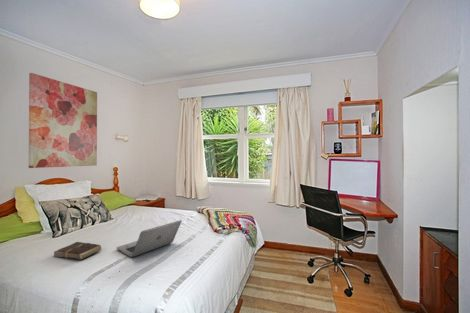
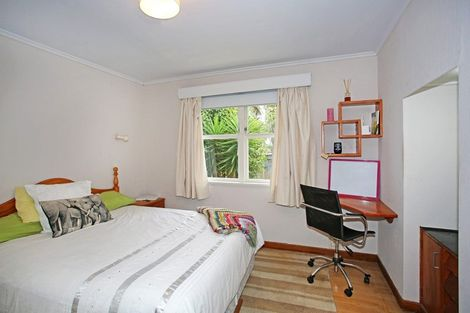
- laptop [116,219,183,258]
- wall art [28,72,98,169]
- book [53,241,102,261]
